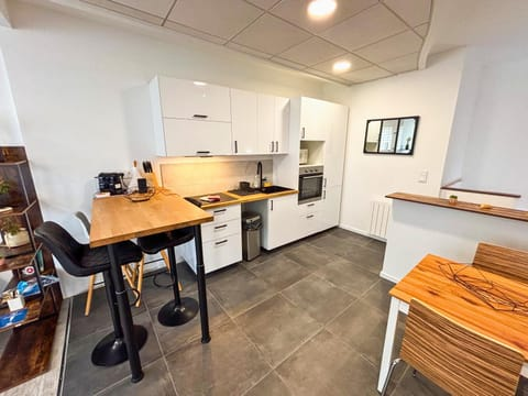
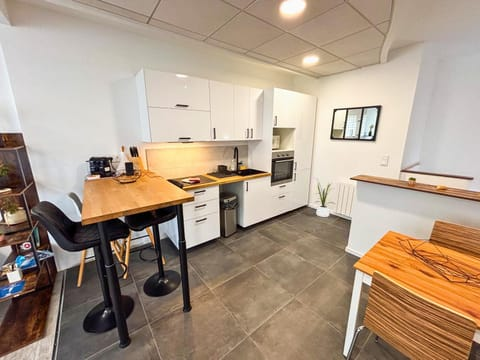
+ house plant [312,176,336,218]
